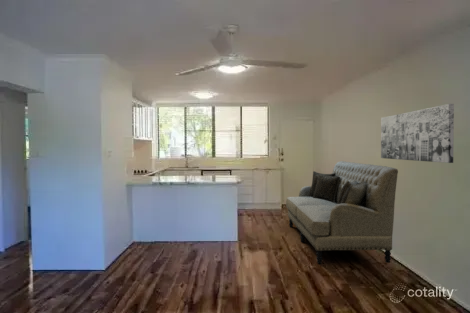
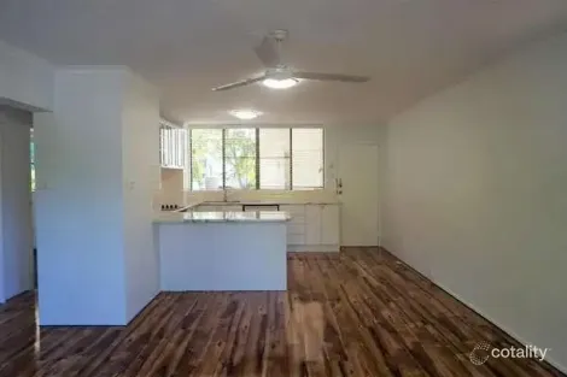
- sofa [285,160,399,264]
- wall art [380,103,455,164]
